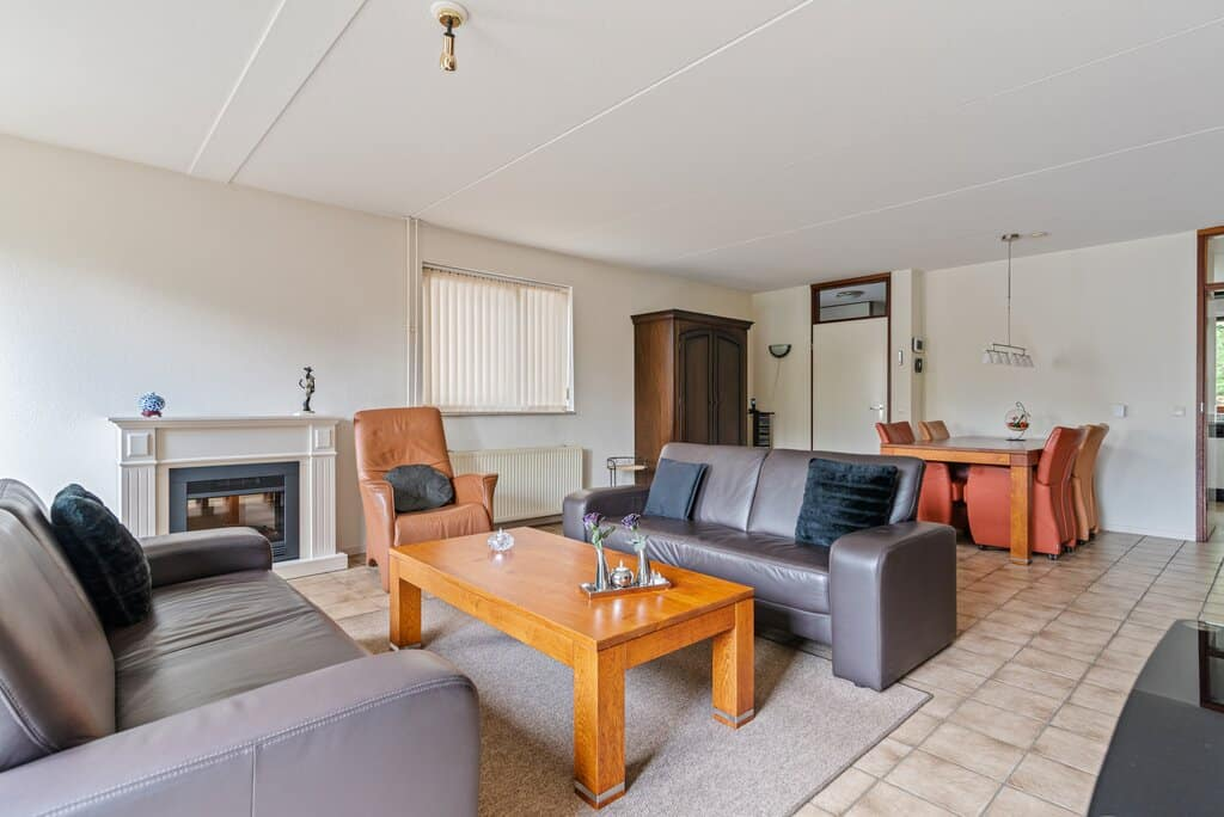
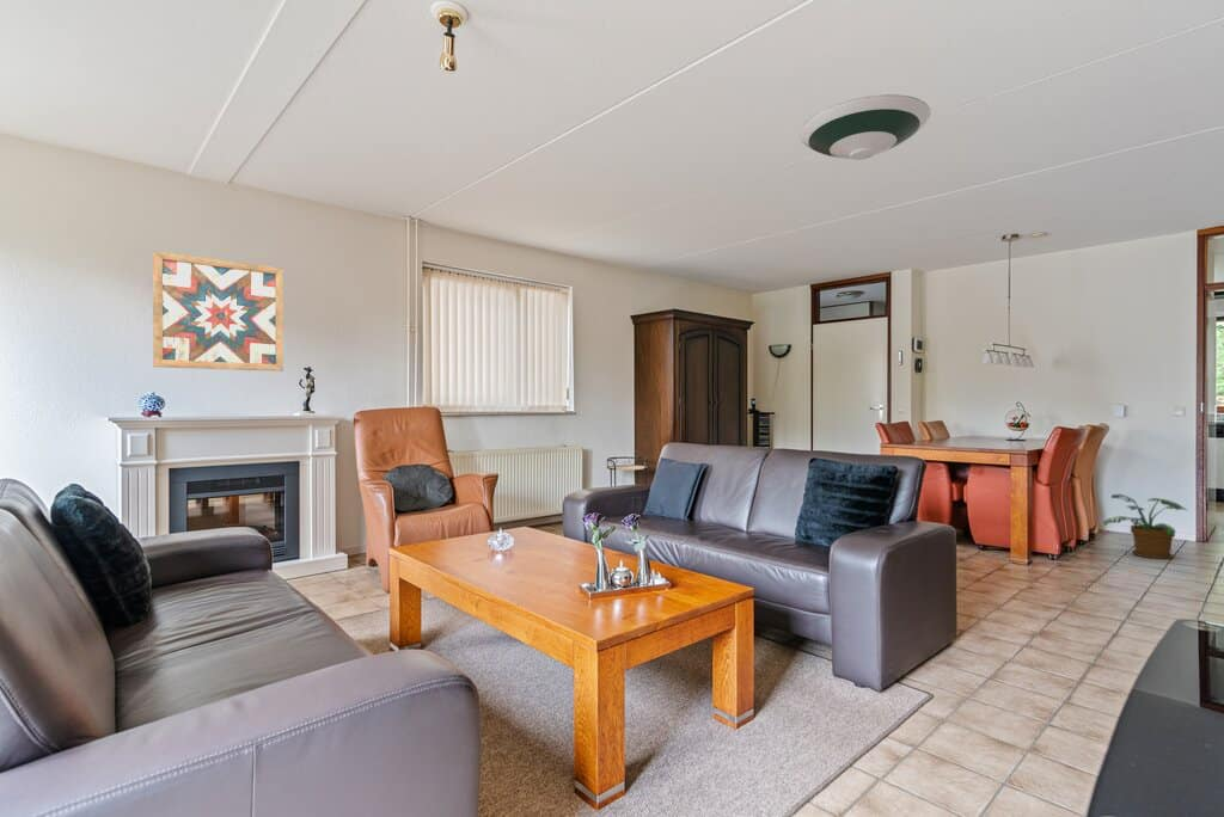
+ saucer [798,93,932,161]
+ wall art [152,251,284,373]
+ potted plant [1102,493,1188,560]
